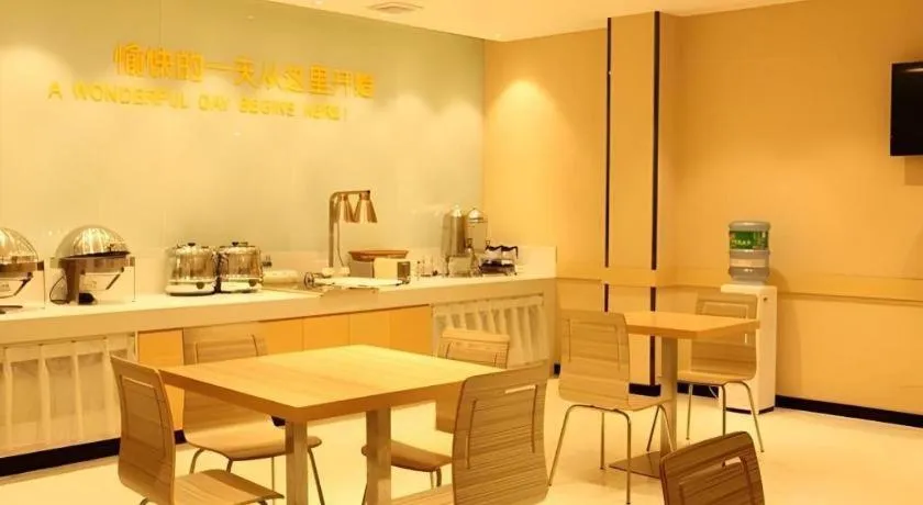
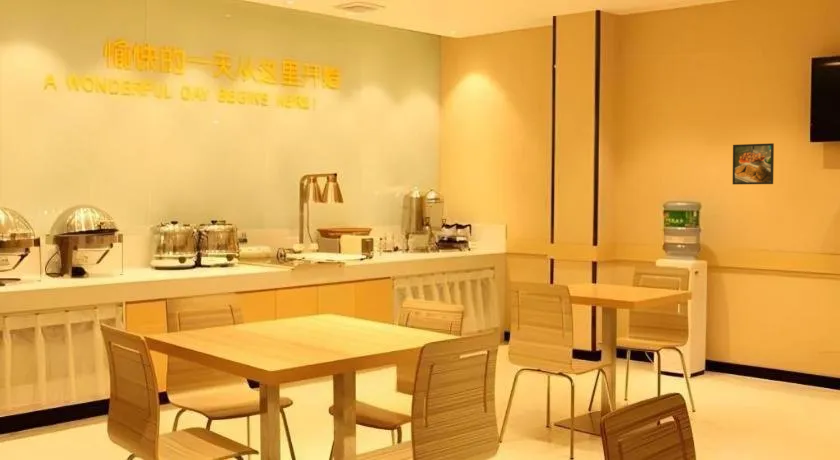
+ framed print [732,142,775,185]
